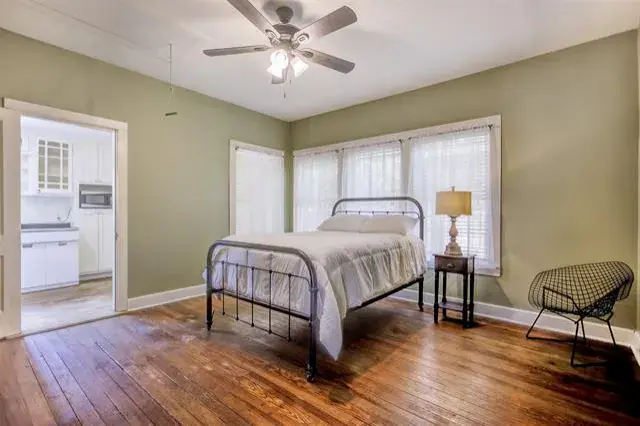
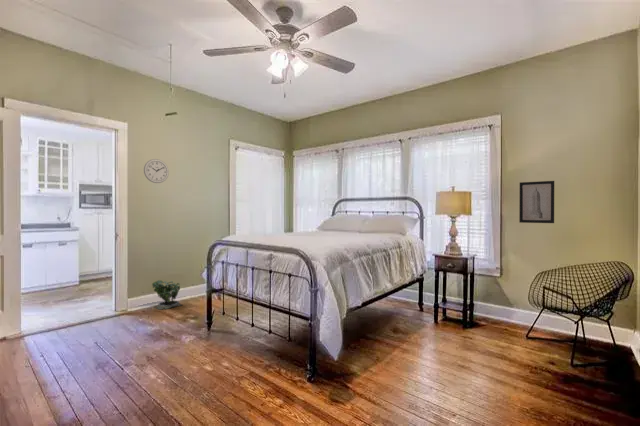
+ potted plant [151,279,183,310]
+ wall art [518,180,555,224]
+ wall clock [143,158,170,184]
